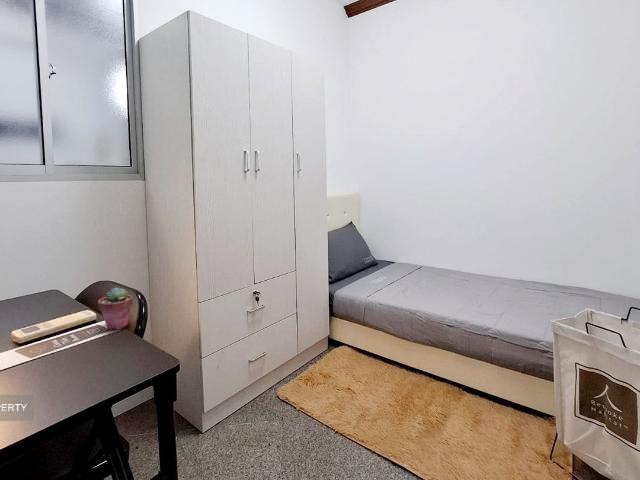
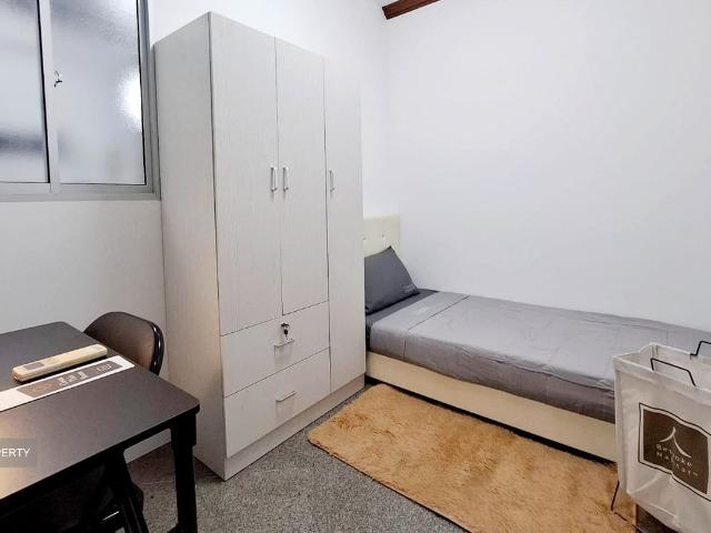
- potted succulent [97,286,134,330]
